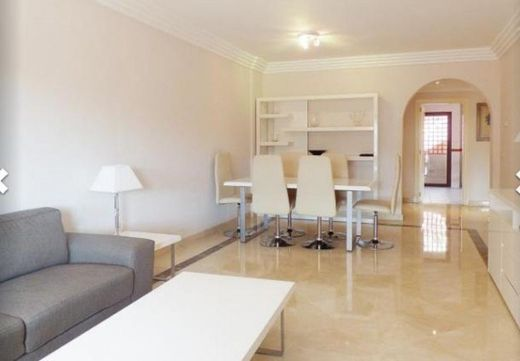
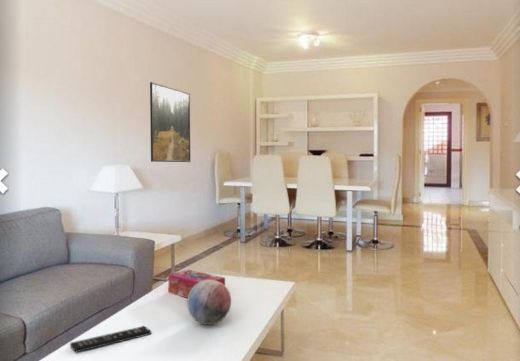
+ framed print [149,81,191,163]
+ remote control [69,325,152,353]
+ tissue box [167,269,226,299]
+ decorative orb [186,280,232,326]
